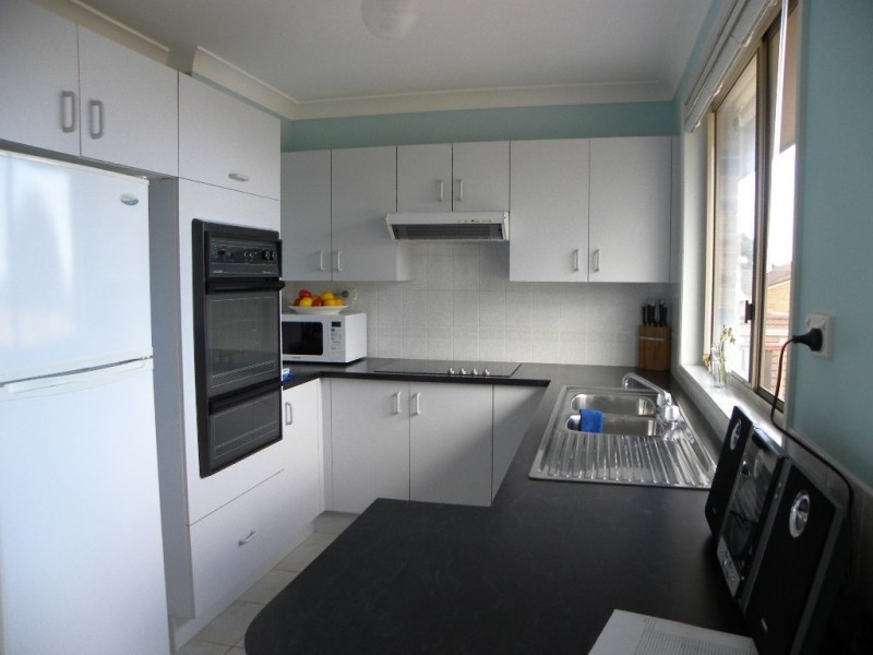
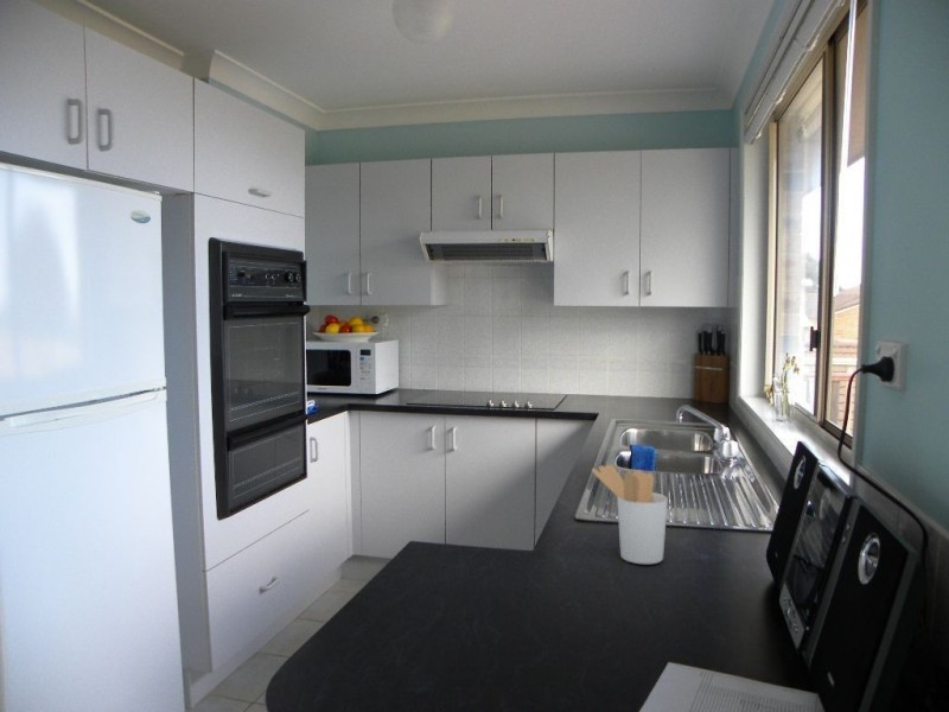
+ utensil holder [591,464,669,565]
